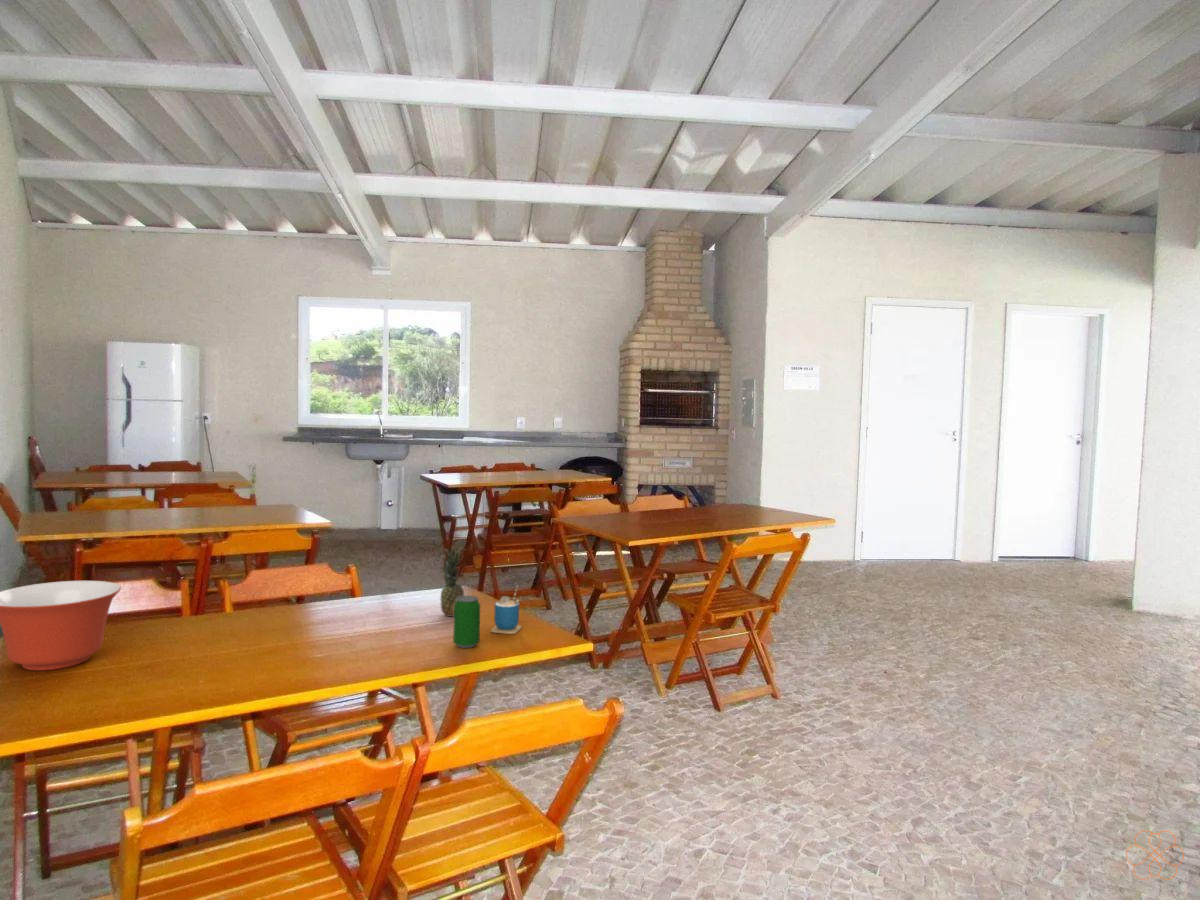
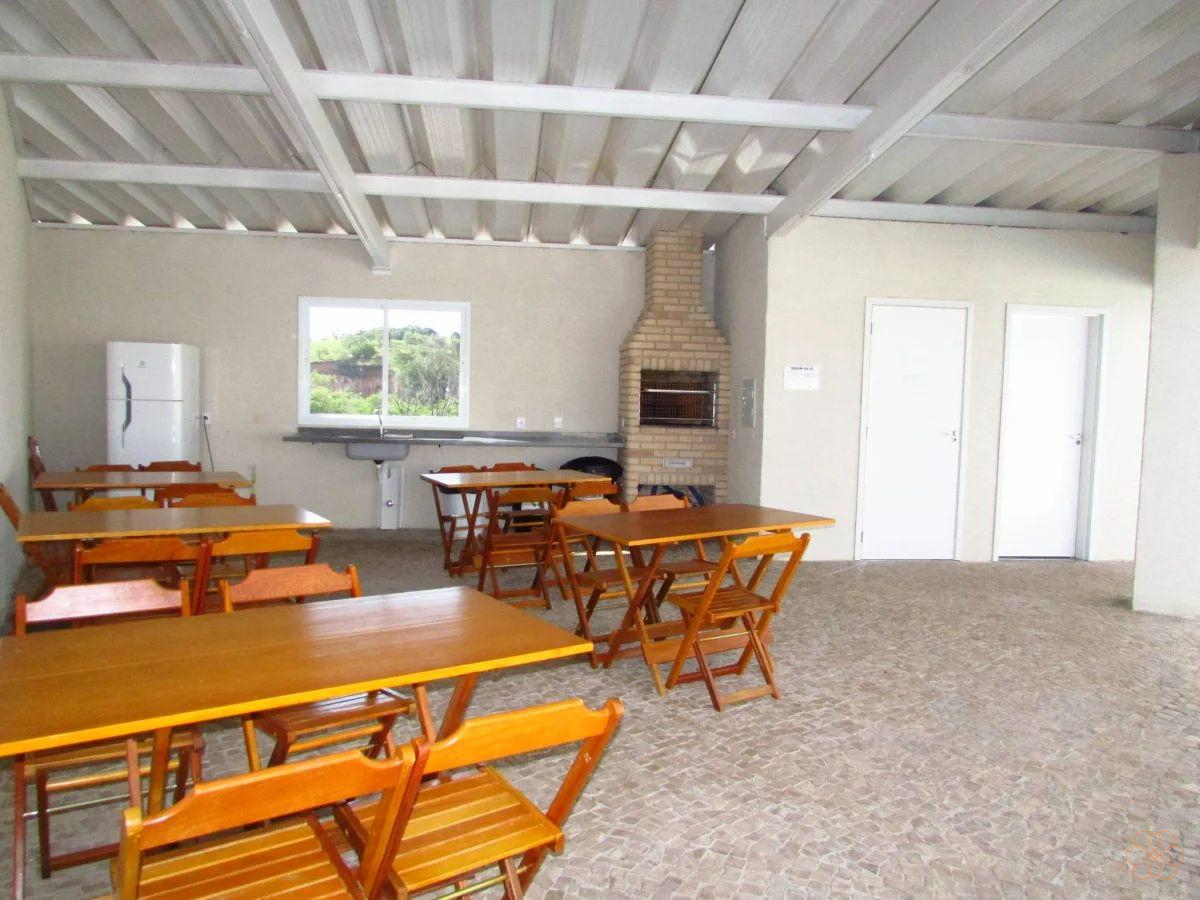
- fruit [438,545,466,618]
- beverage can [452,595,481,649]
- cup [490,585,522,635]
- mixing bowl [0,580,122,672]
